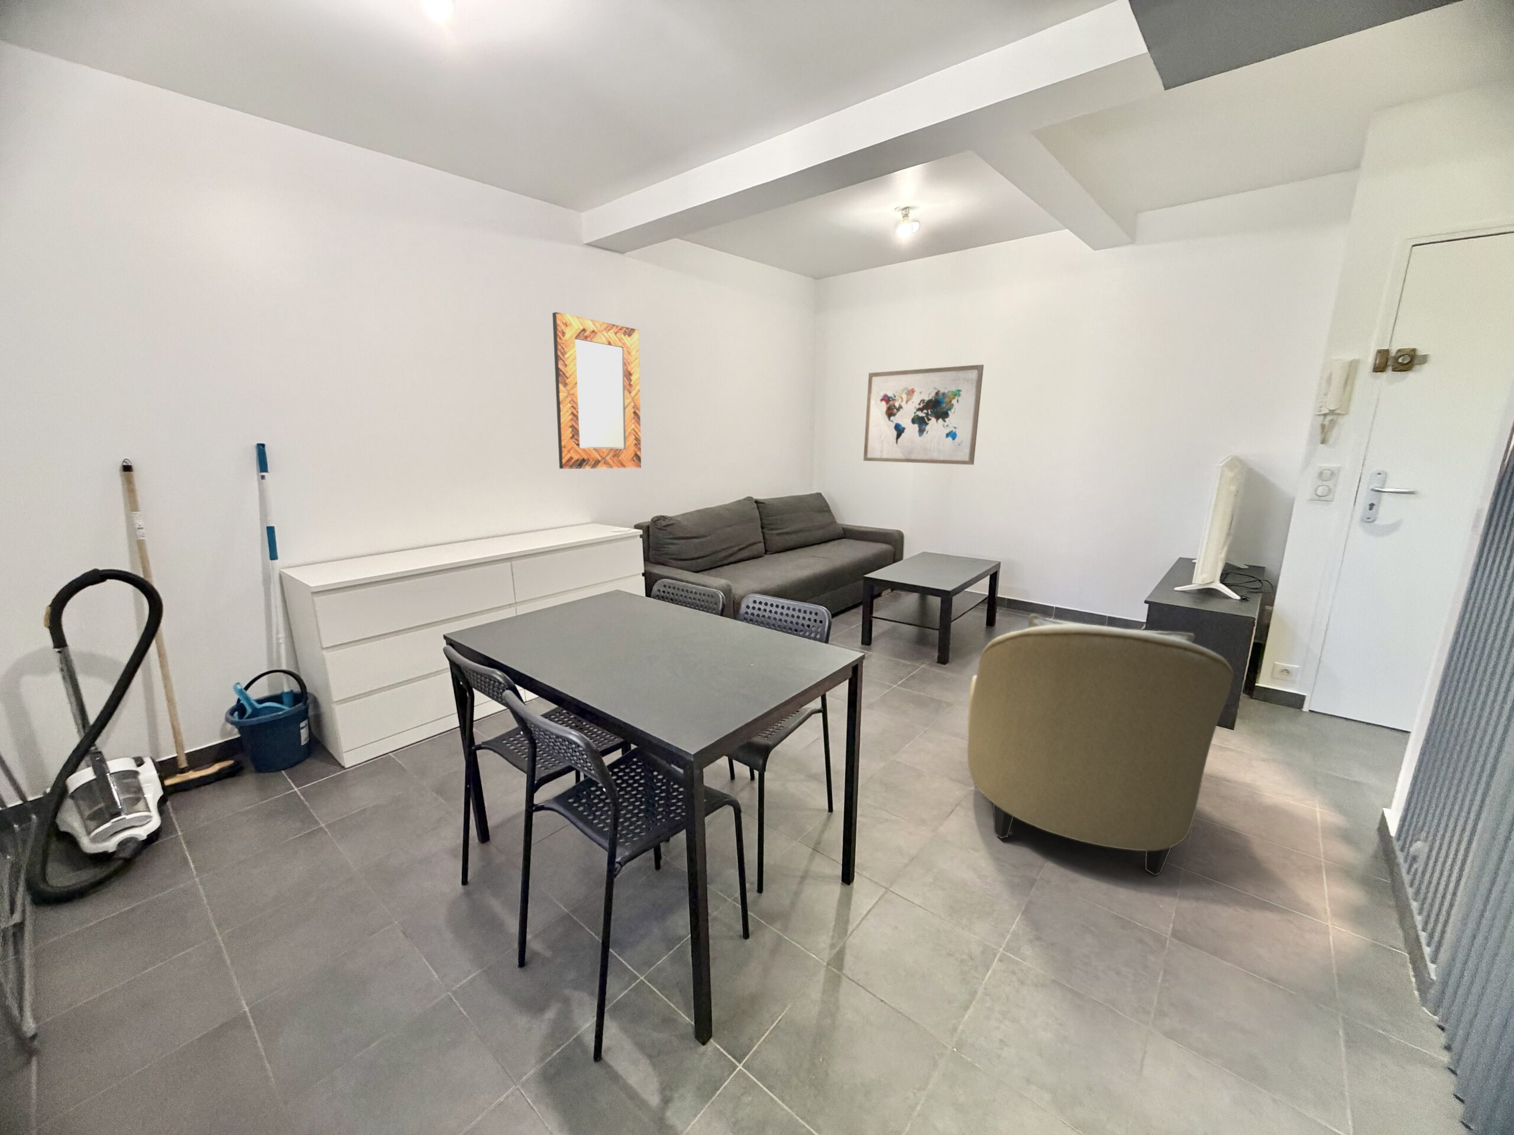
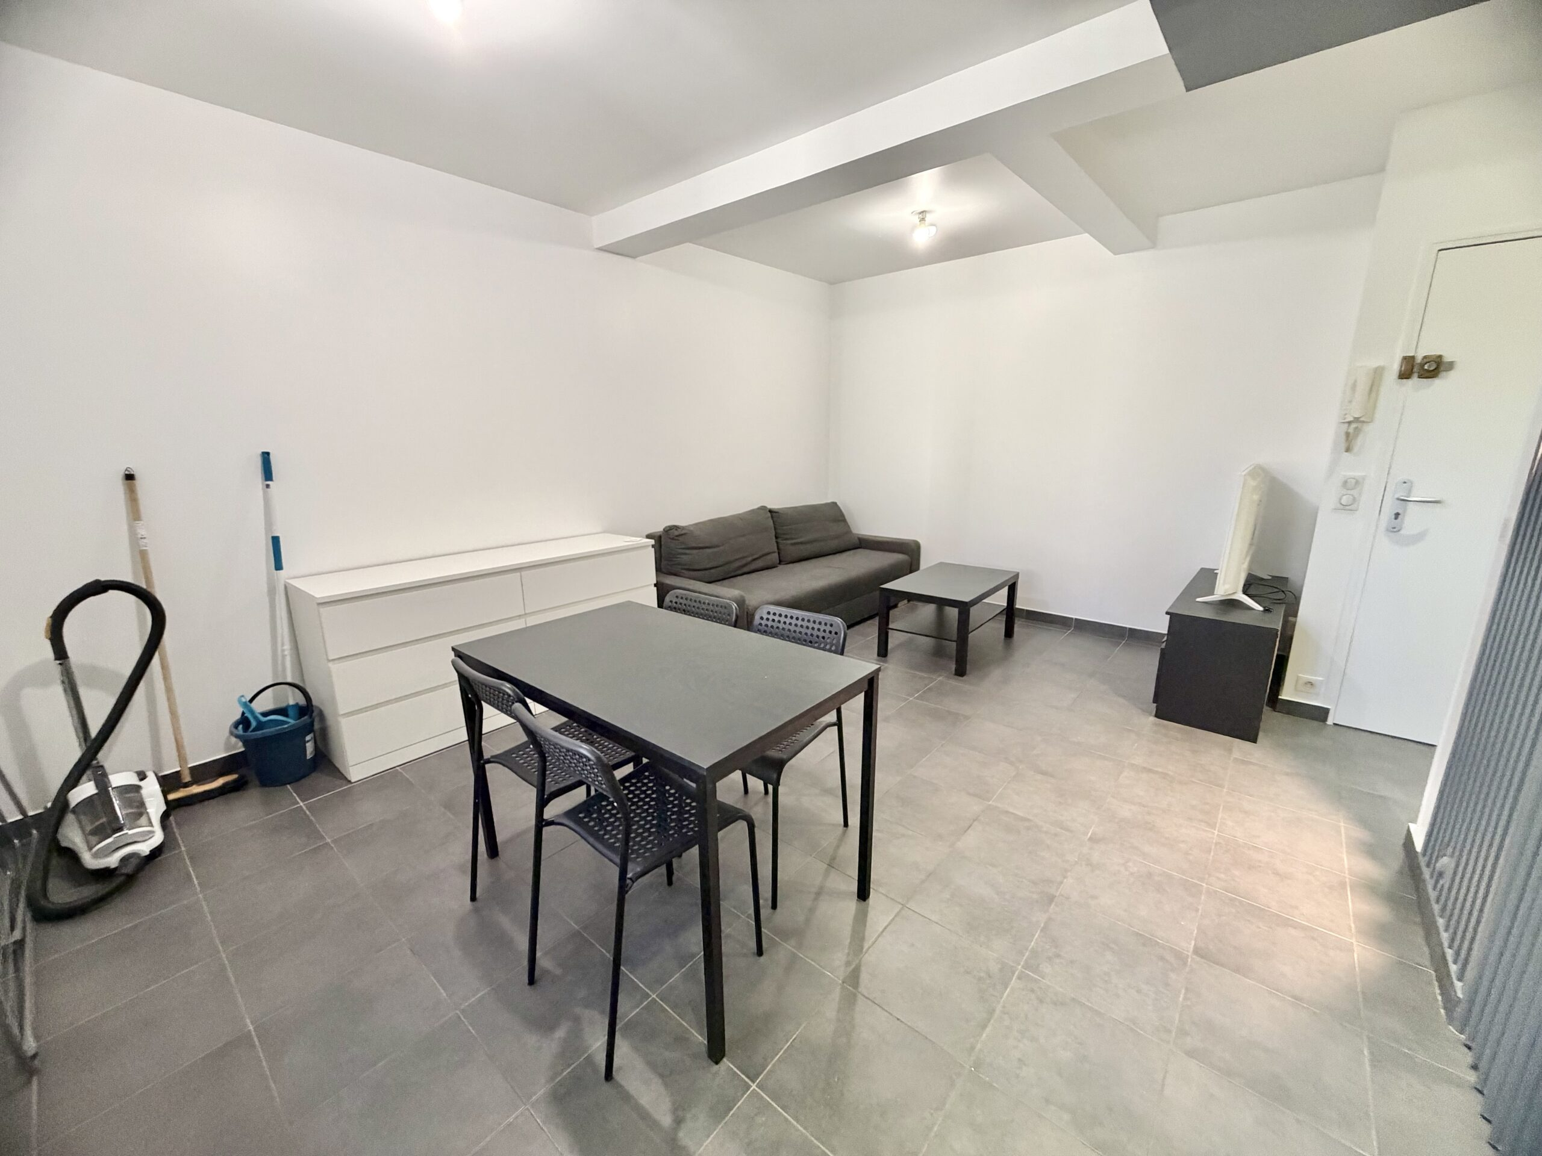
- wall art [863,364,985,465]
- armchair [967,614,1234,876]
- home mirror [552,311,641,470]
